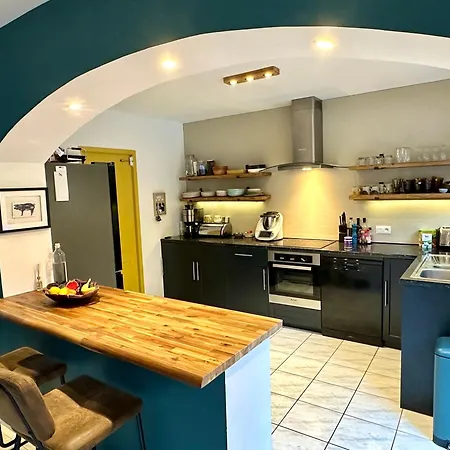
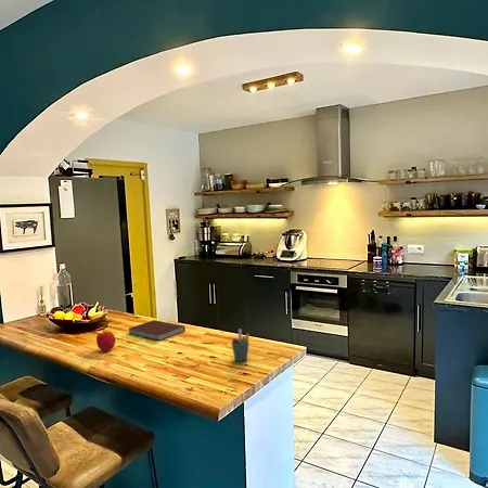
+ fruit [95,330,116,352]
+ notebook [128,319,187,342]
+ pen holder [230,328,251,362]
